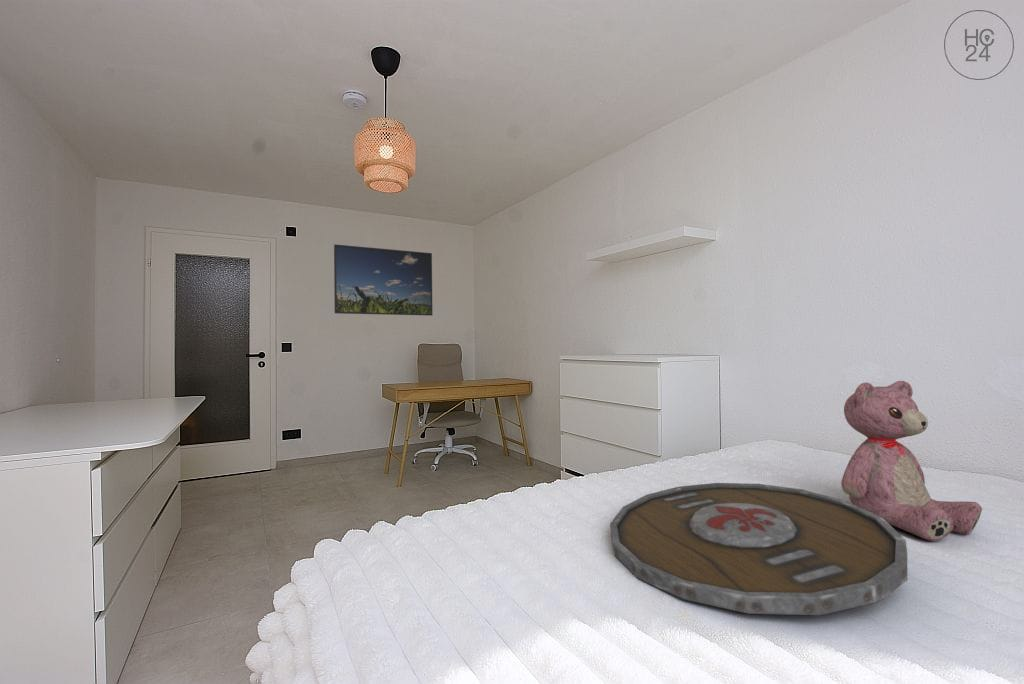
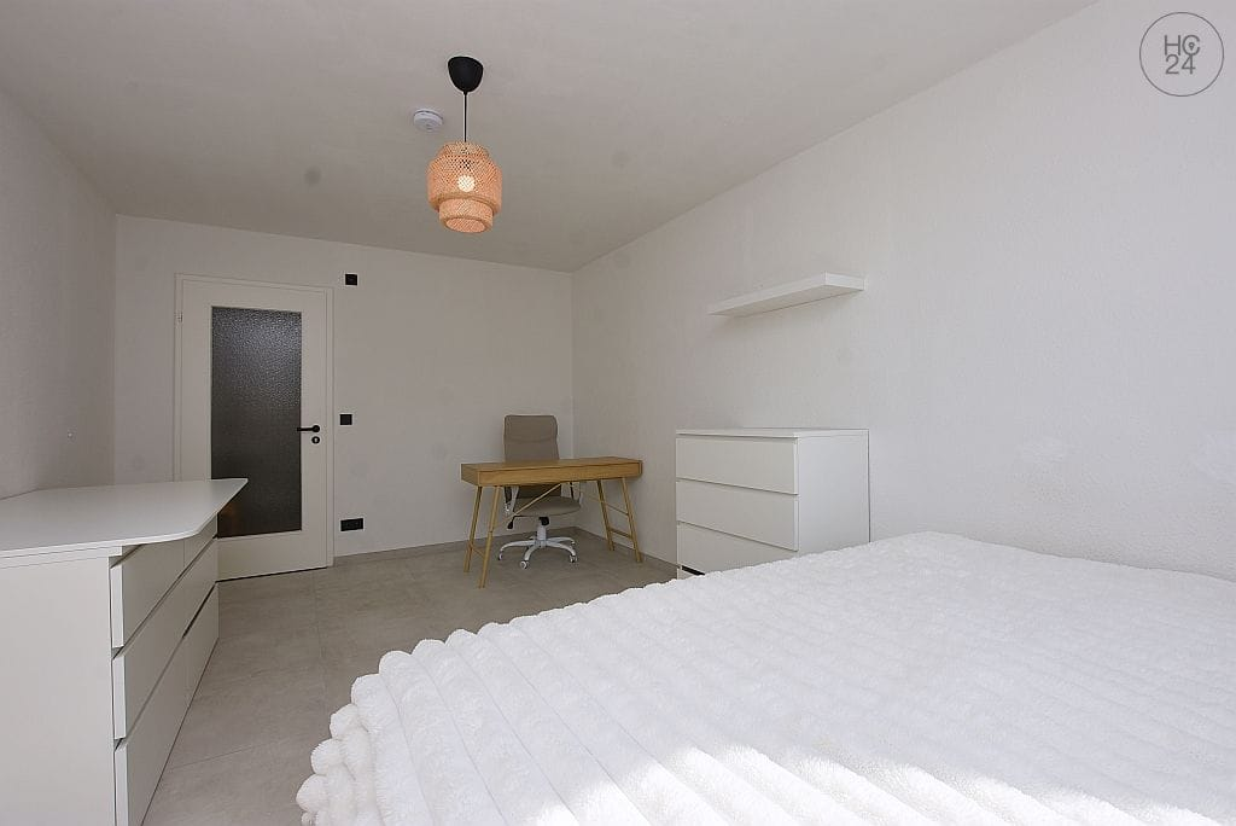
- serving tray [609,482,908,616]
- teddy bear [840,380,983,542]
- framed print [333,244,434,317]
